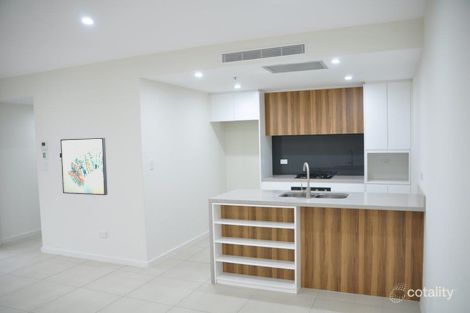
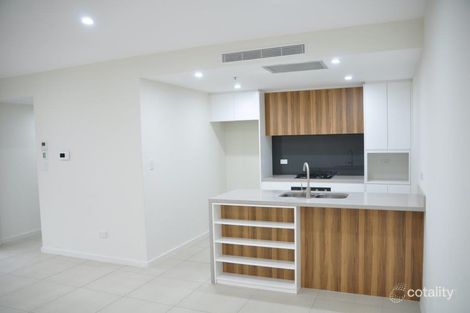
- wall art [60,137,108,196]
